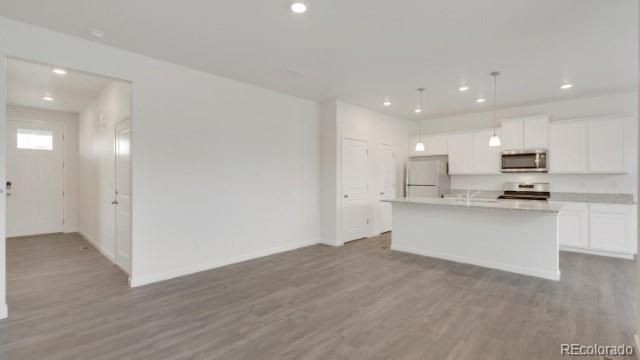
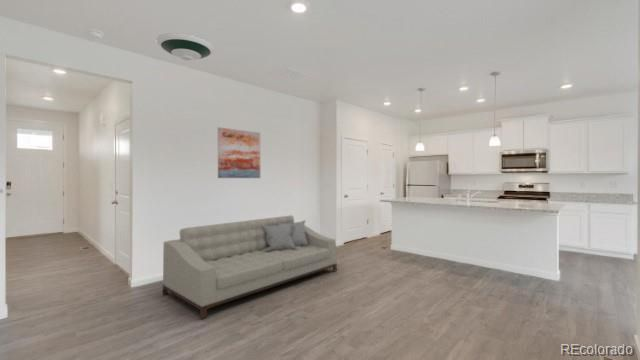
+ wall art [217,126,261,179]
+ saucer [155,32,216,62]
+ sofa [162,214,338,320]
